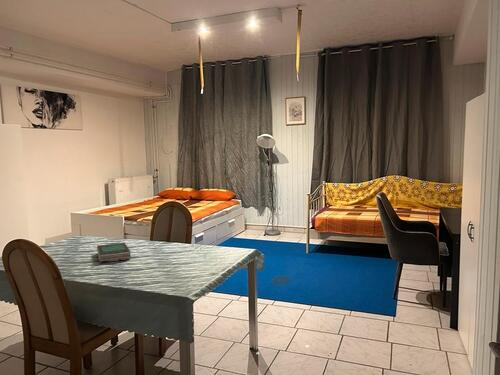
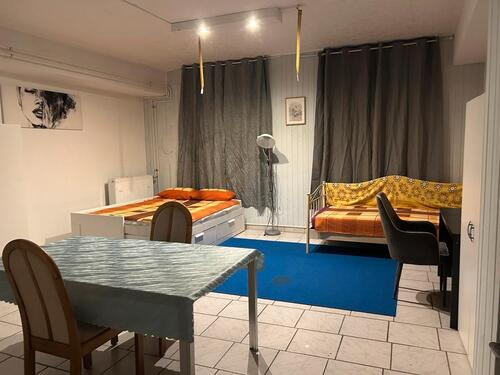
- book [96,242,131,264]
